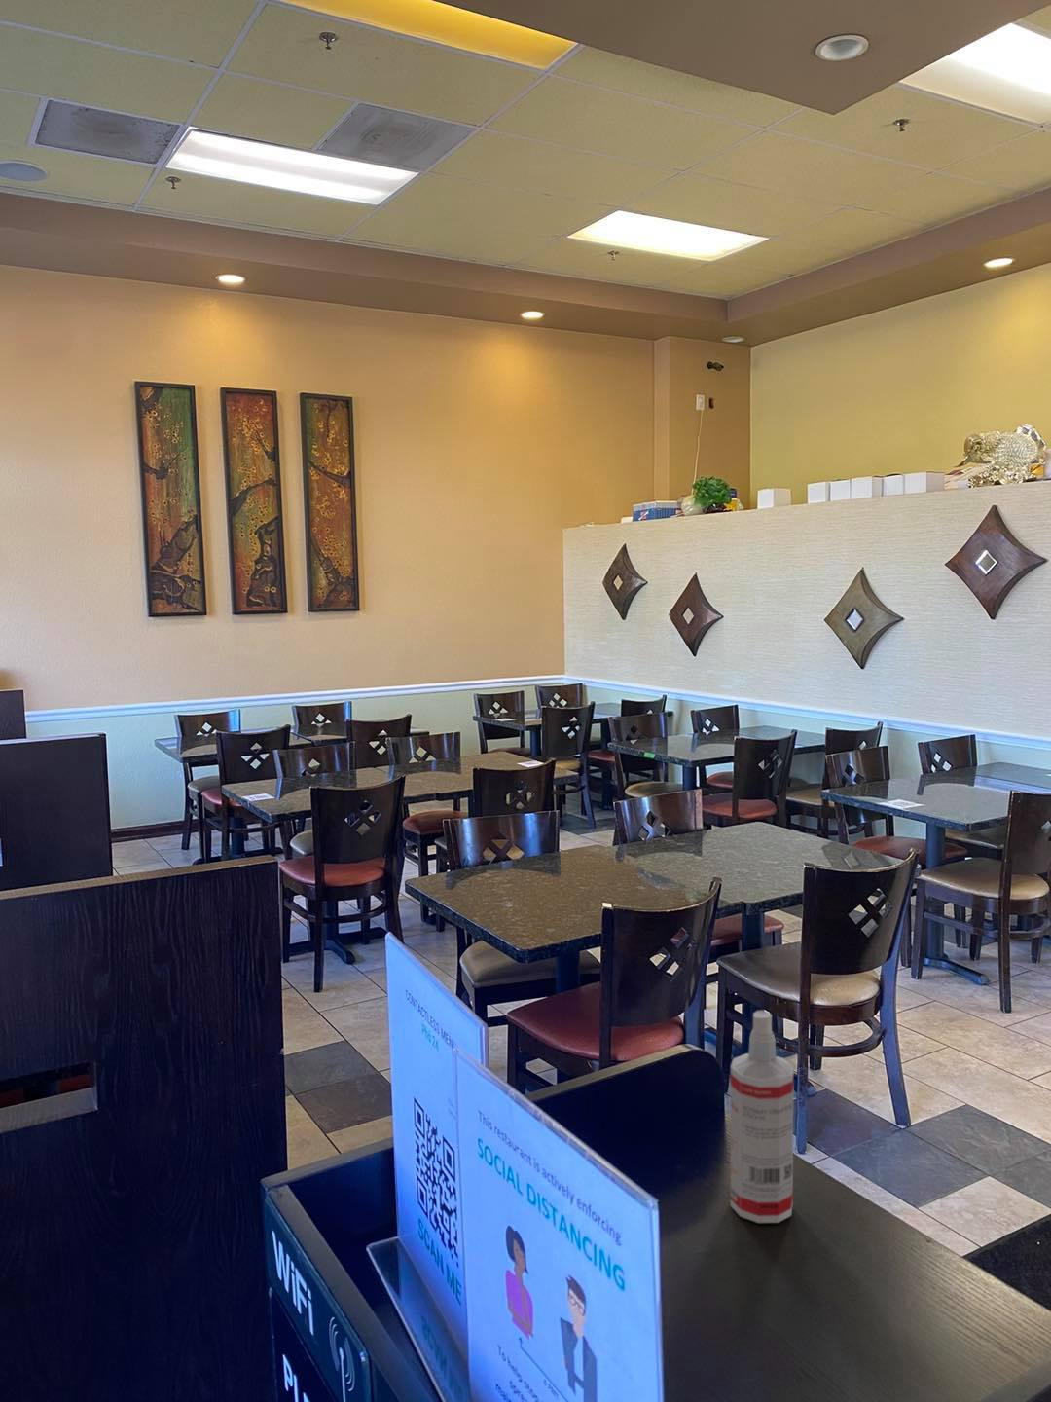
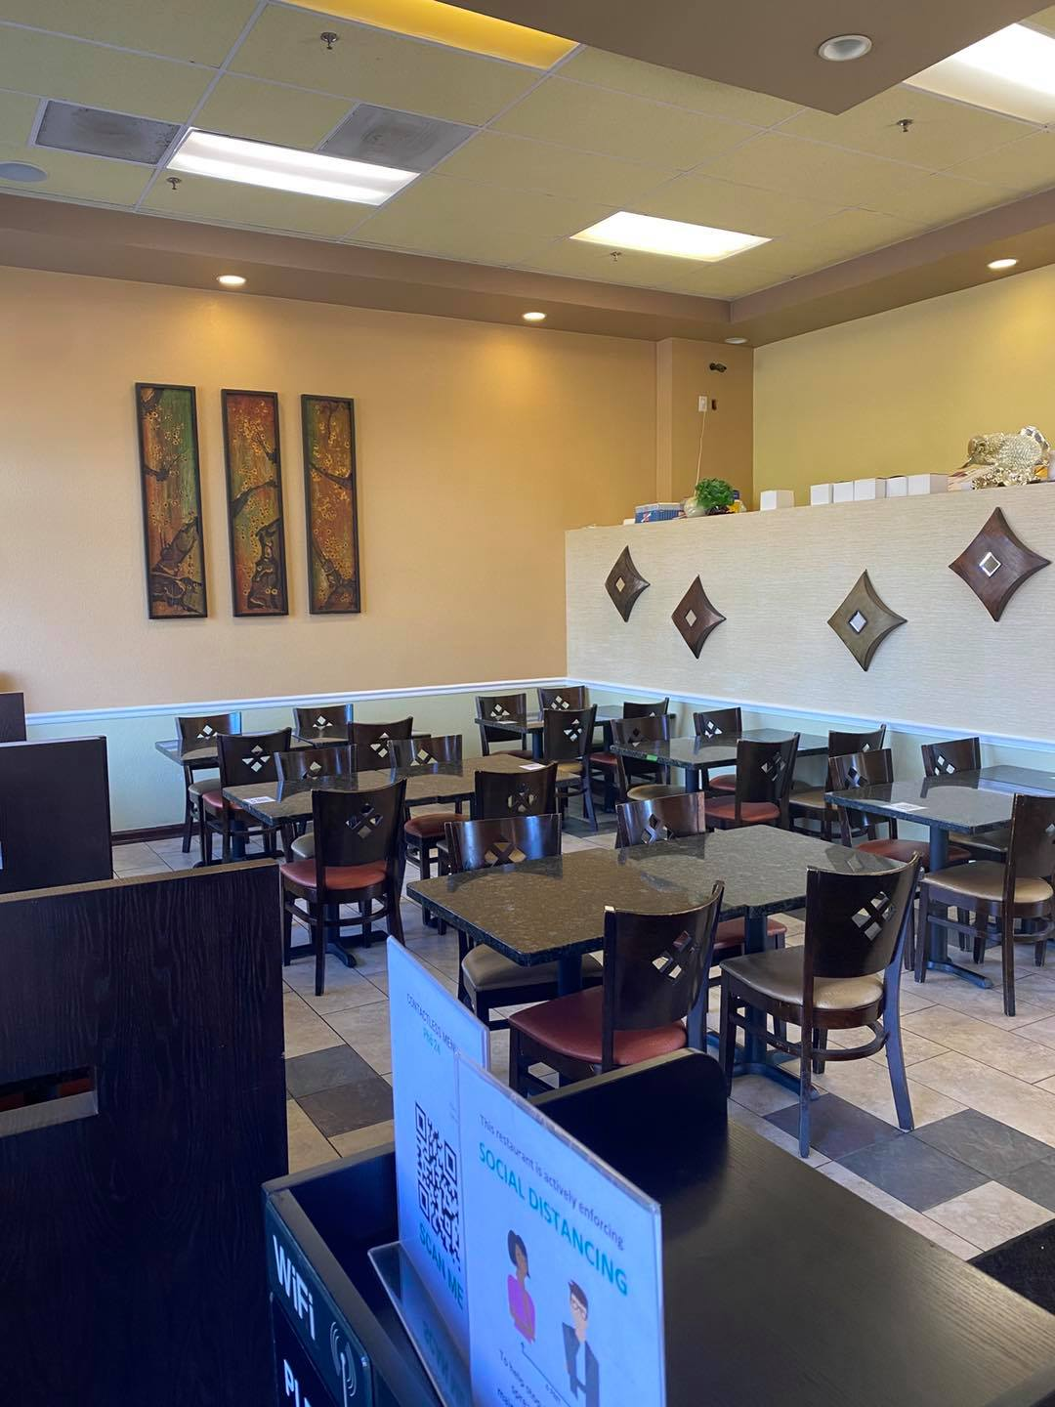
- spray bottle [730,1010,795,1224]
